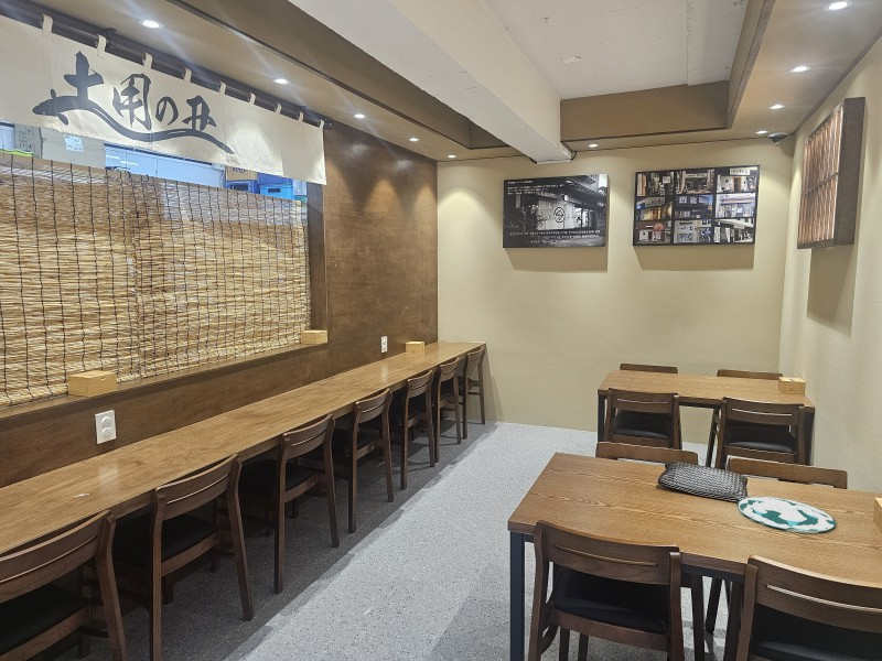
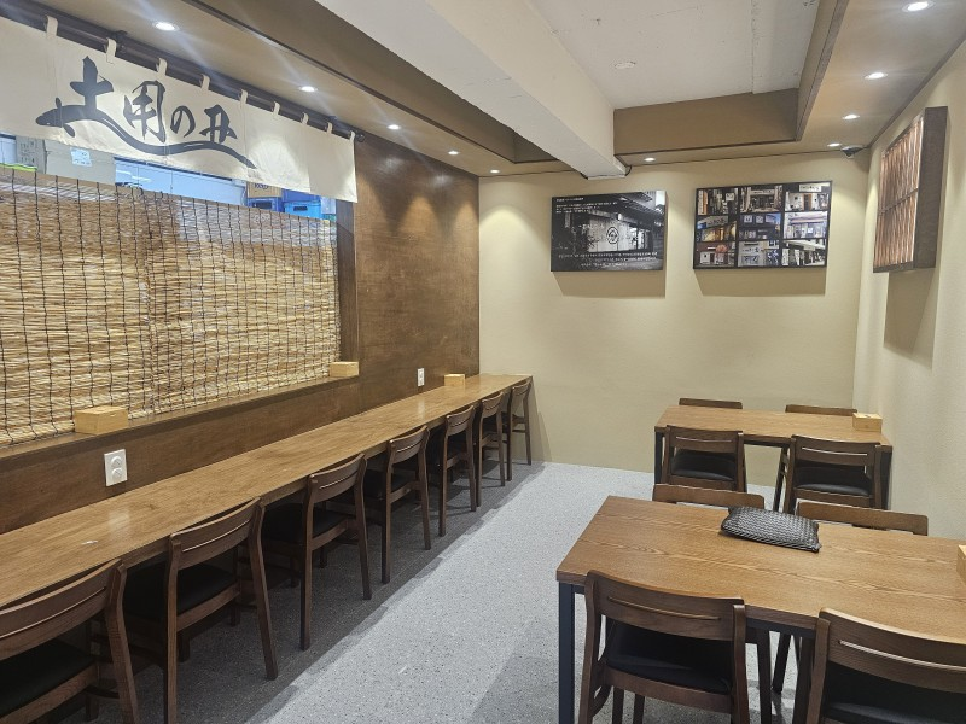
- plate [736,496,837,533]
